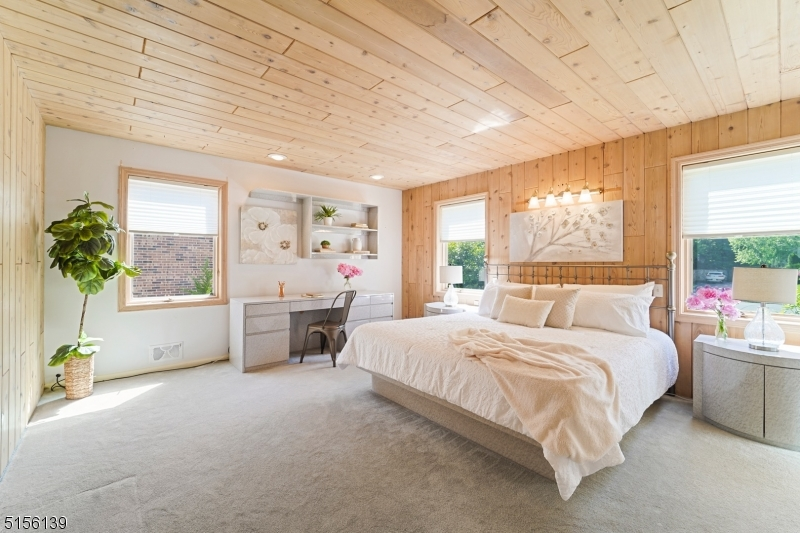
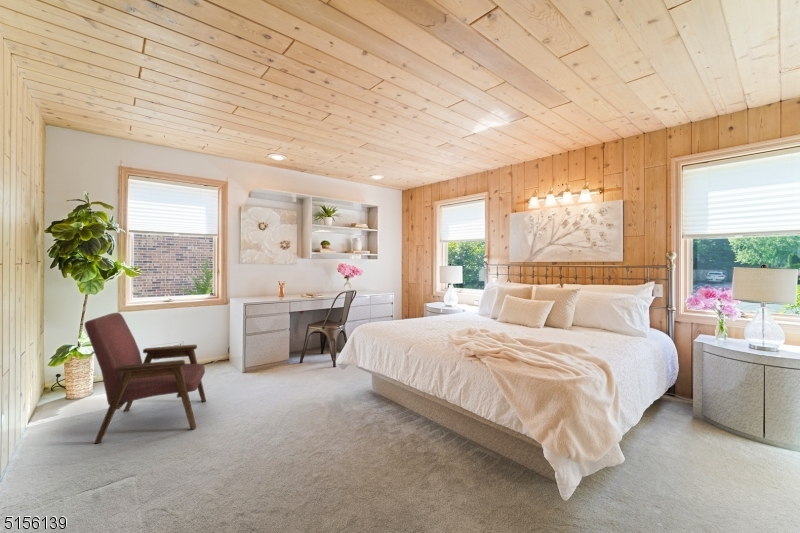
+ armchair [84,312,207,445]
